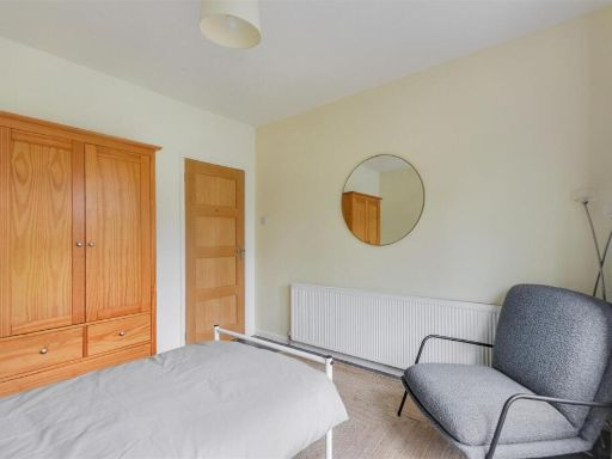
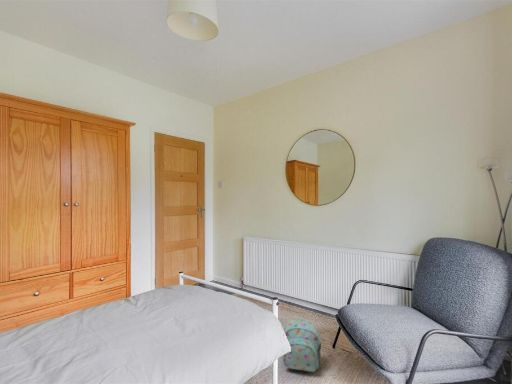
+ backpack [282,318,322,373]
